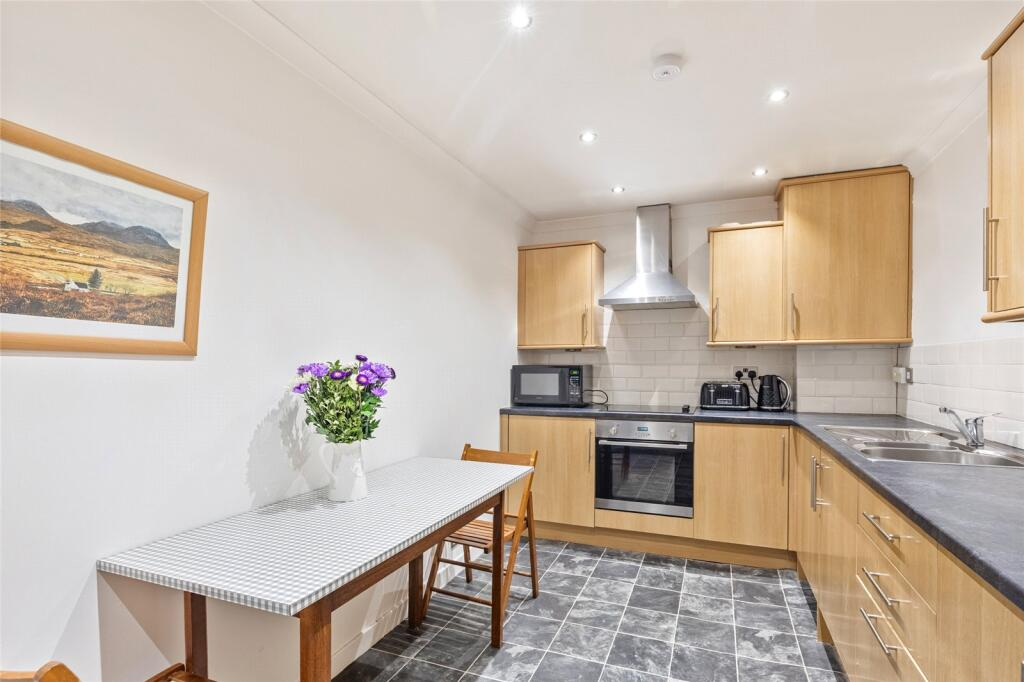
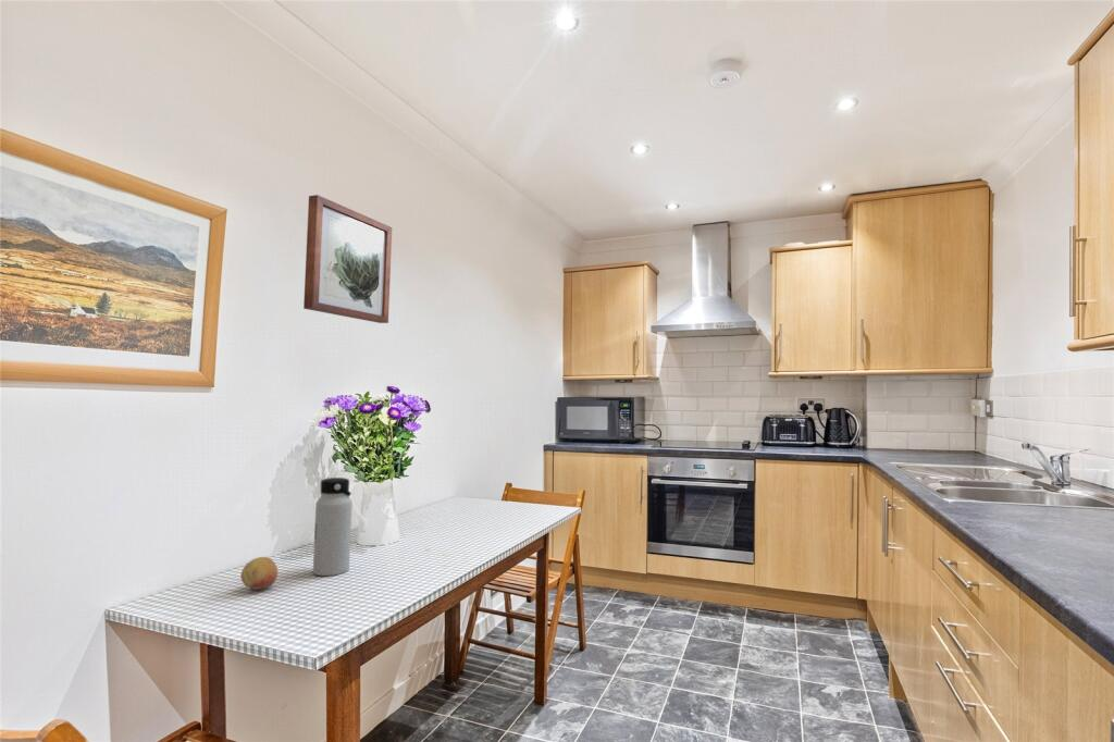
+ fruit [239,556,280,591]
+ water bottle [312,477,354,577]
+ wall art [302,194,393,324]
